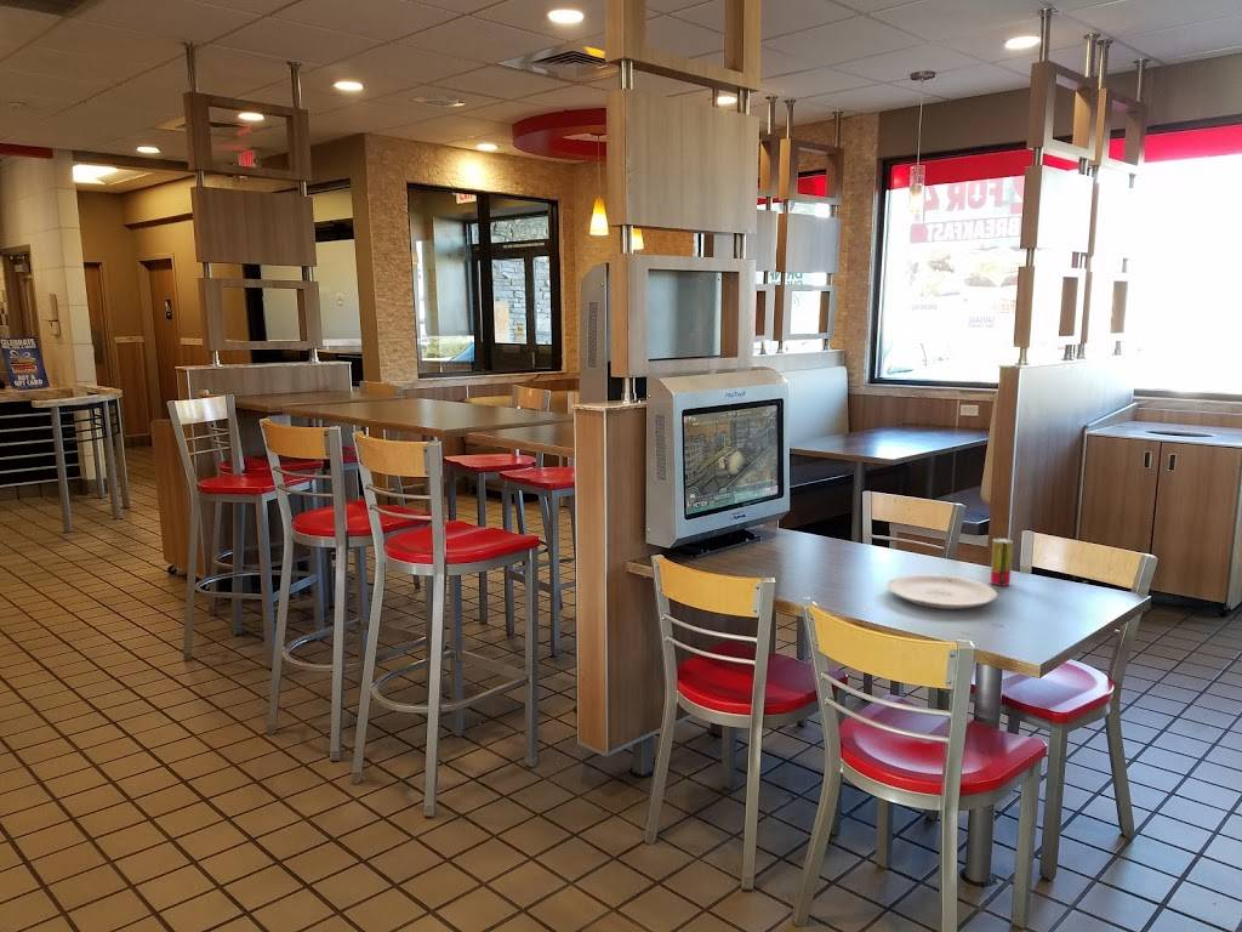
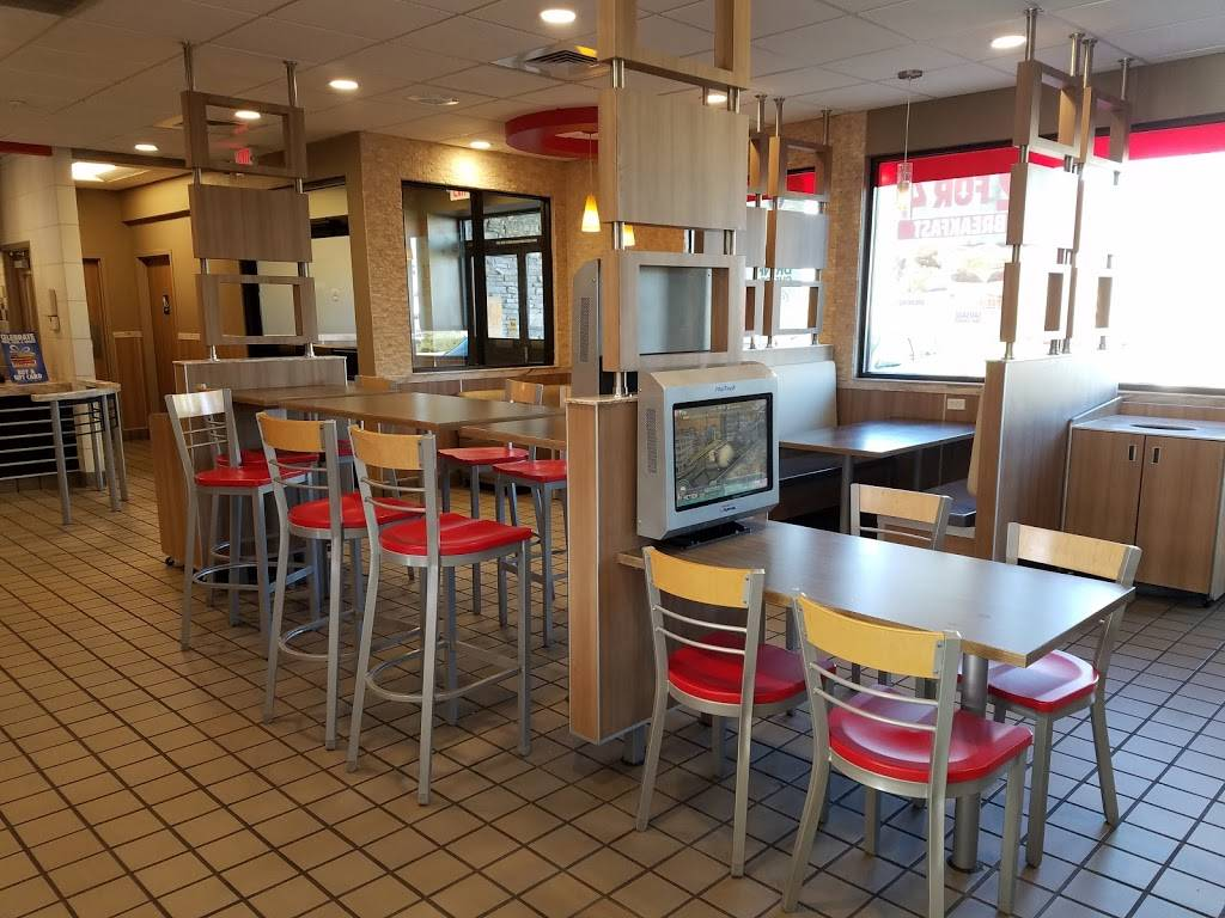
- beverage can [989,538,1014,586]
- plate [885,573,998,610]
